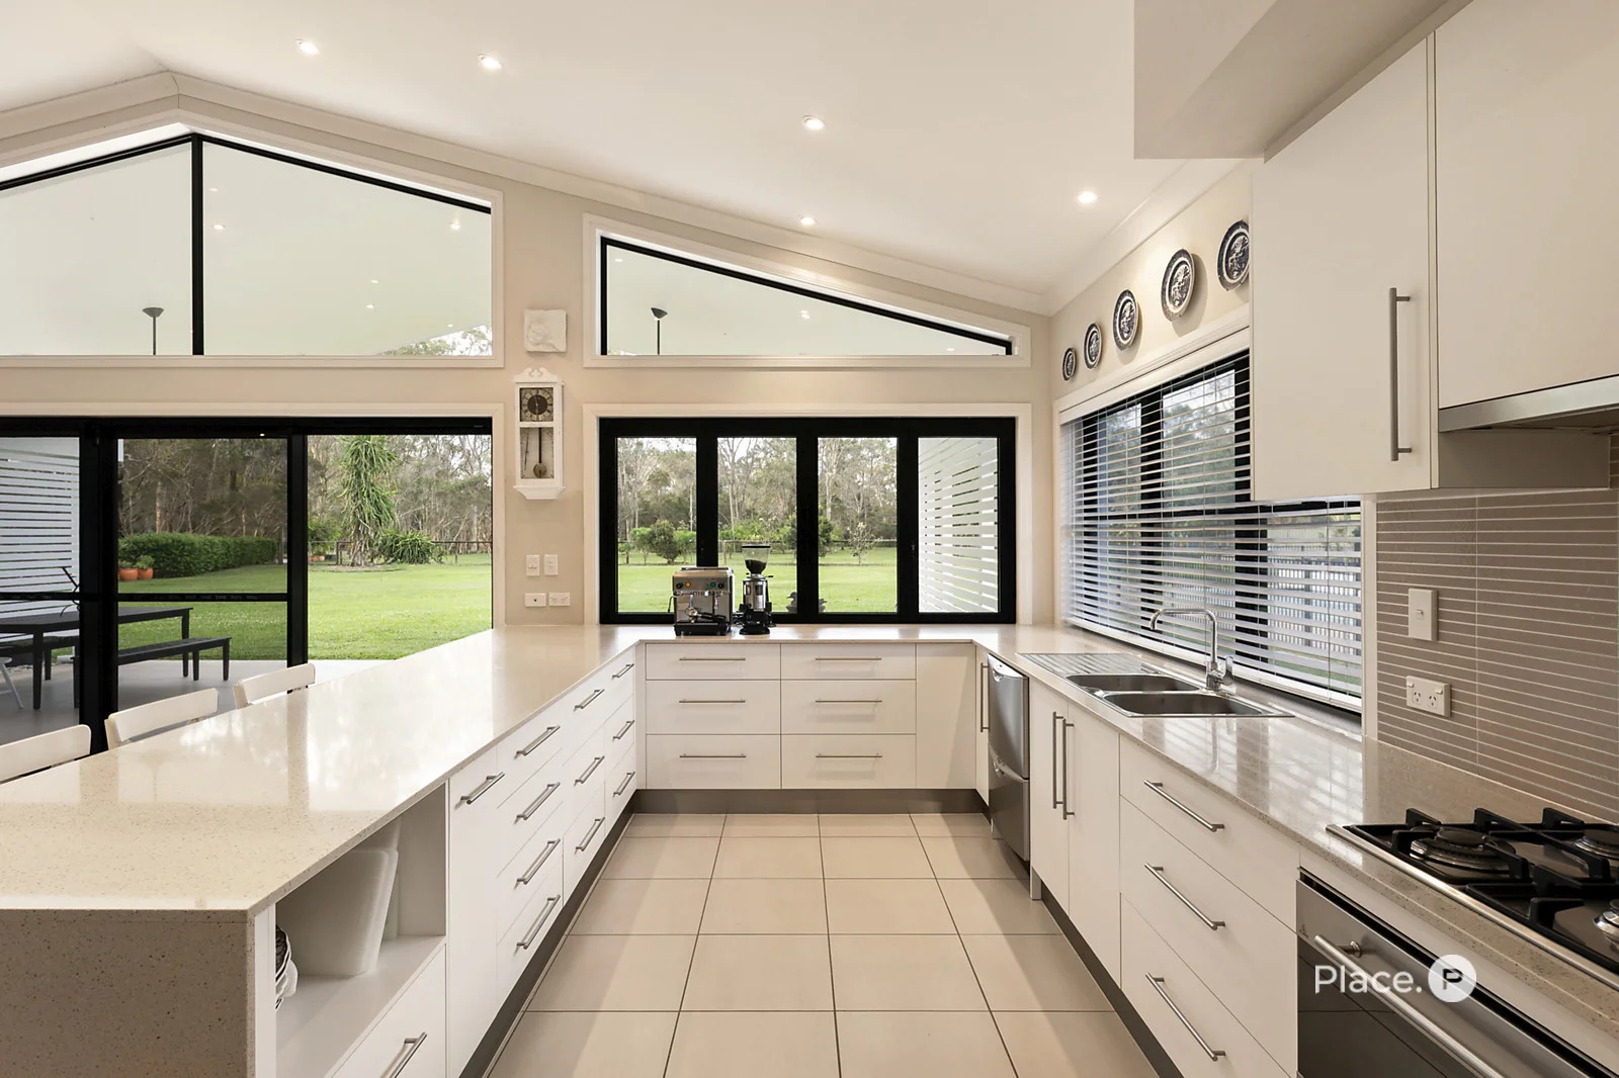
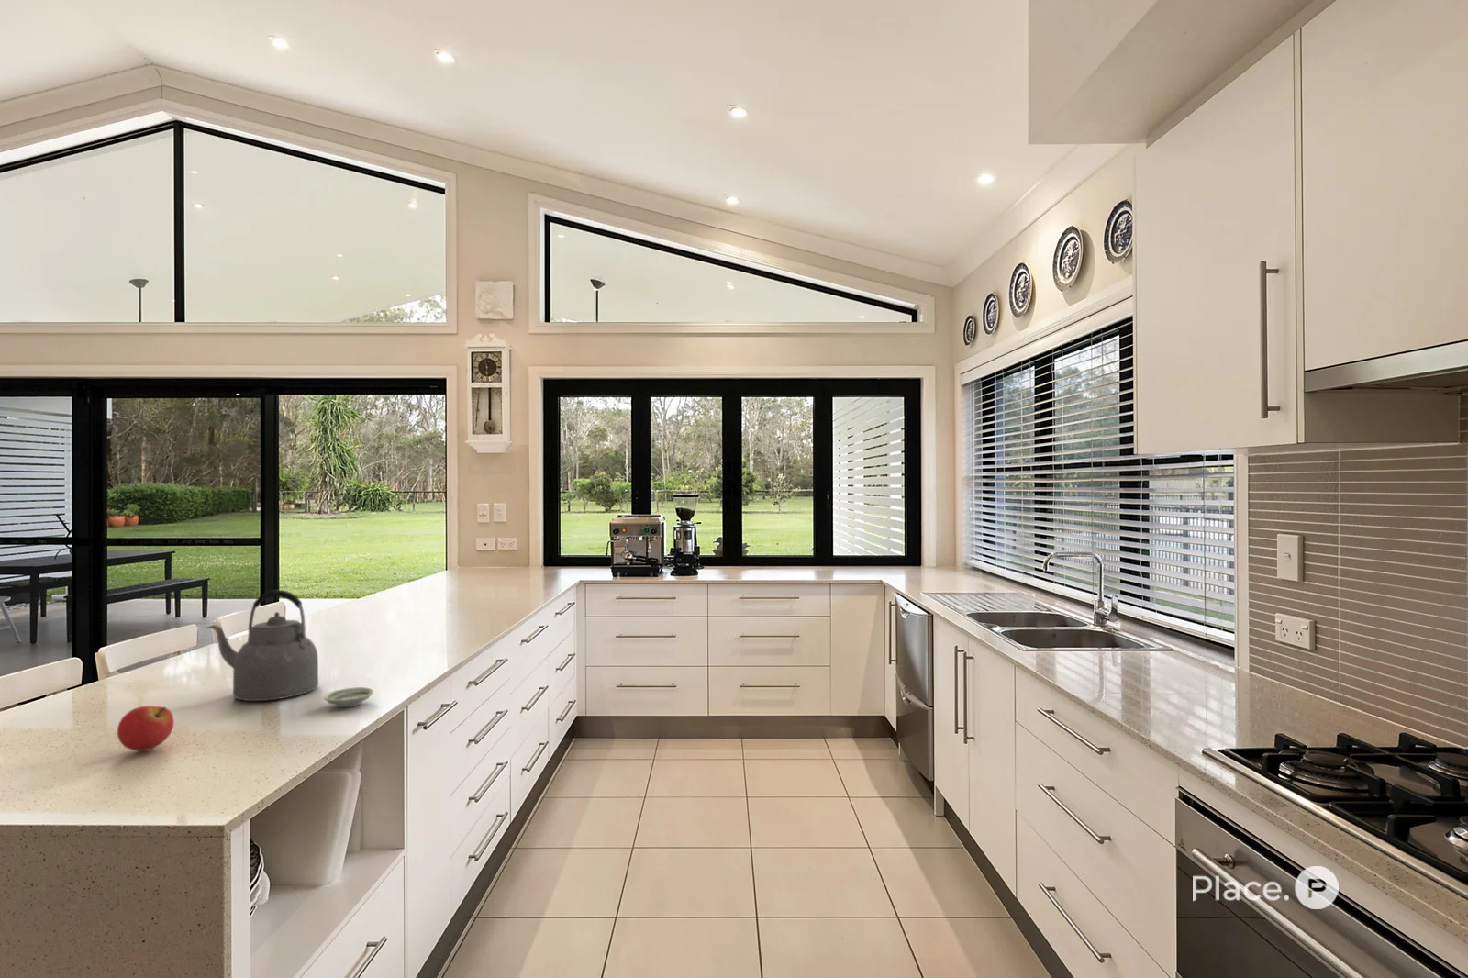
+ fruit [117,705,176,752]
+ kettle [205,589,320,702]
+ saucer [323,687,374,708]
